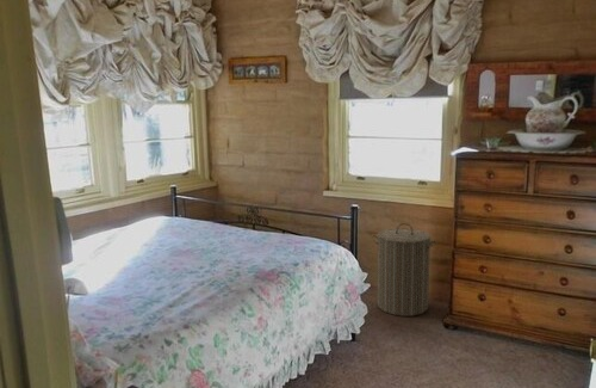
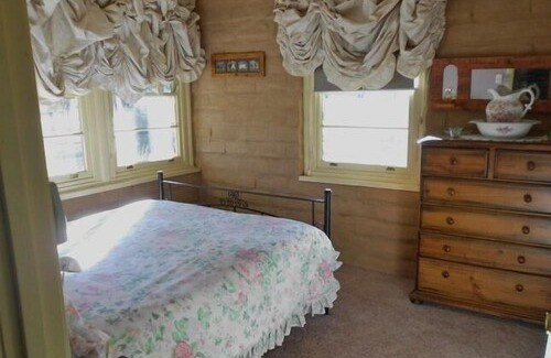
- laundry hamper [371,222,437,318]
